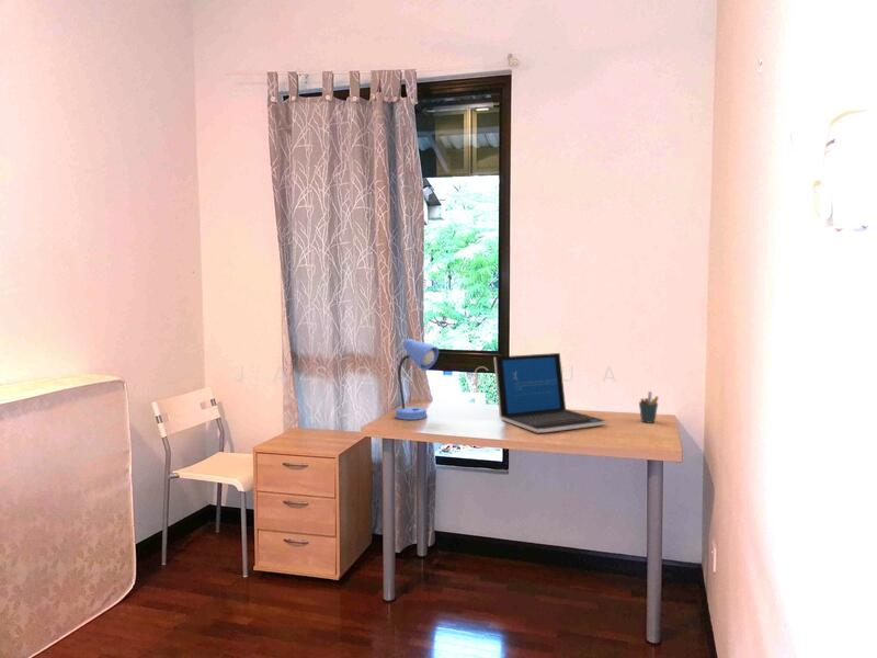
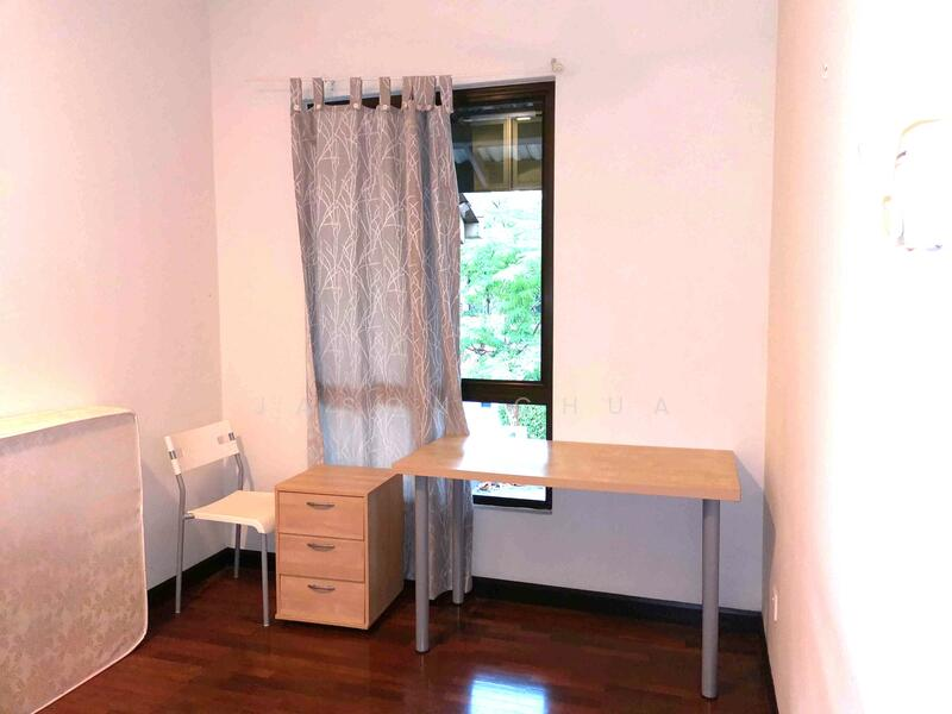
- pen holder [638,390,660,424]
- laptop [492,352,606,433]
- desk lamp [394,338,440,421]
